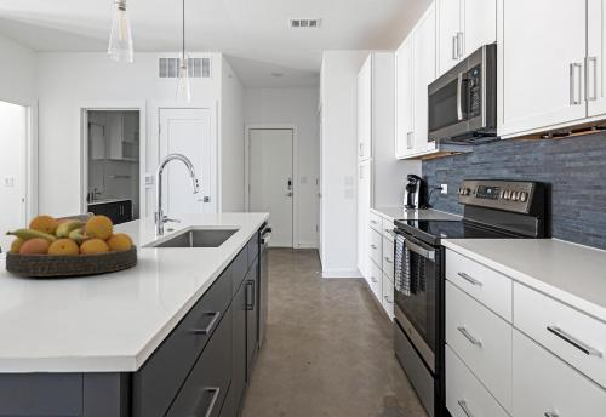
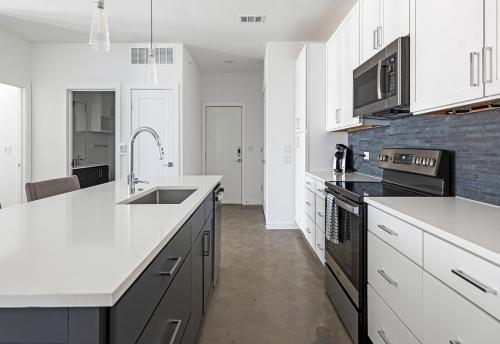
- fruit bowl [4,215,138,278]
